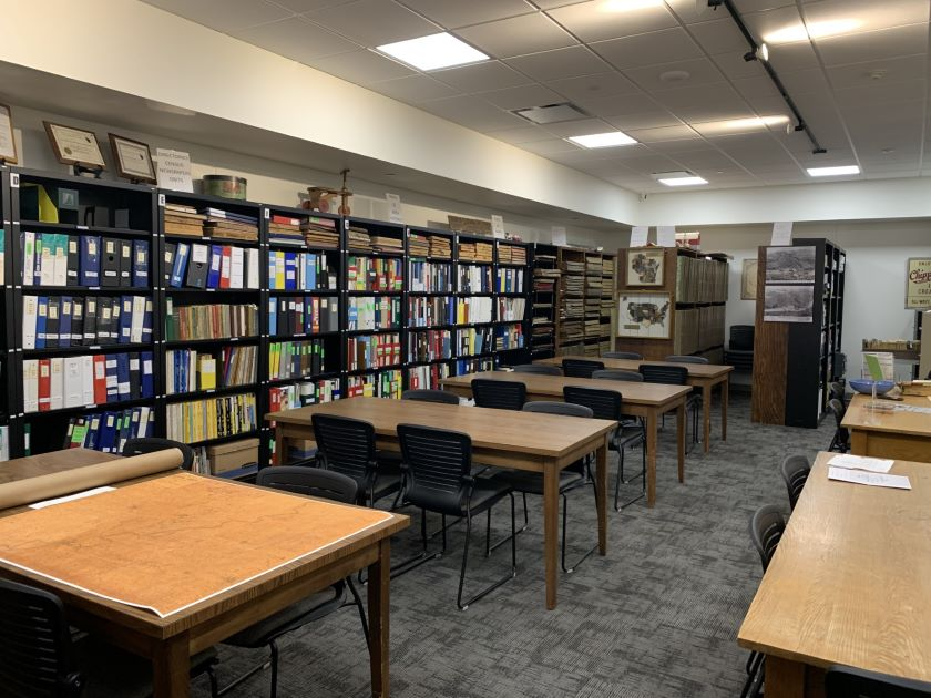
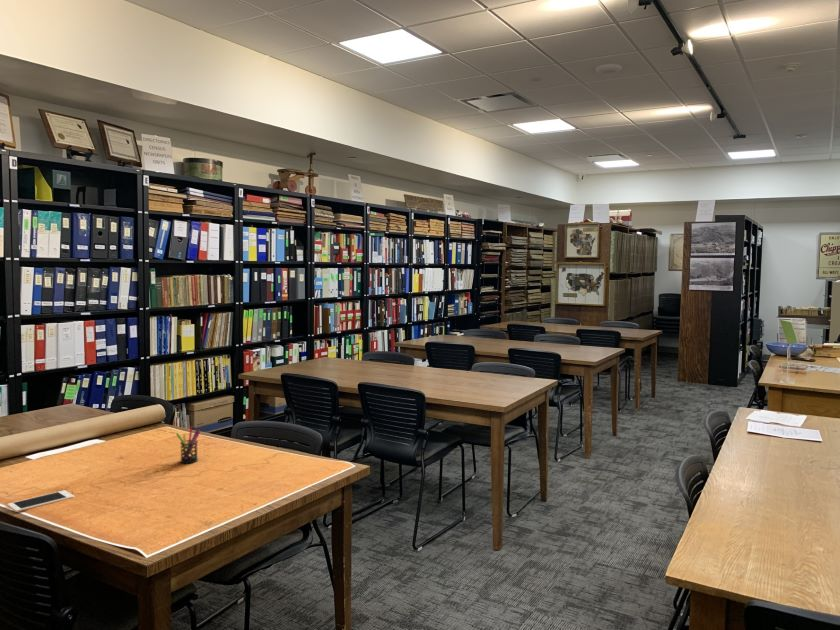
+ cell phone [6,489,75,513]
+ pen holder [175,425,201,465]
